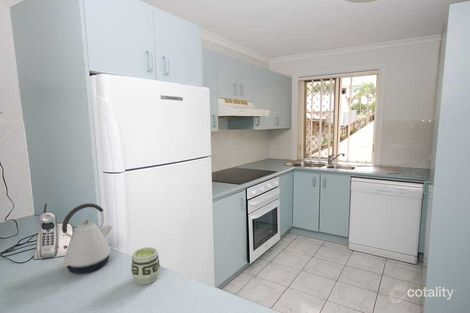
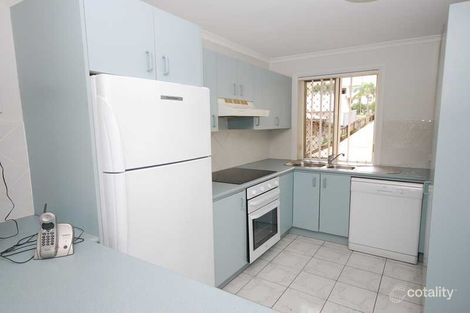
- kettle [60,203,113,274]
- cup [130,246,161,286]
